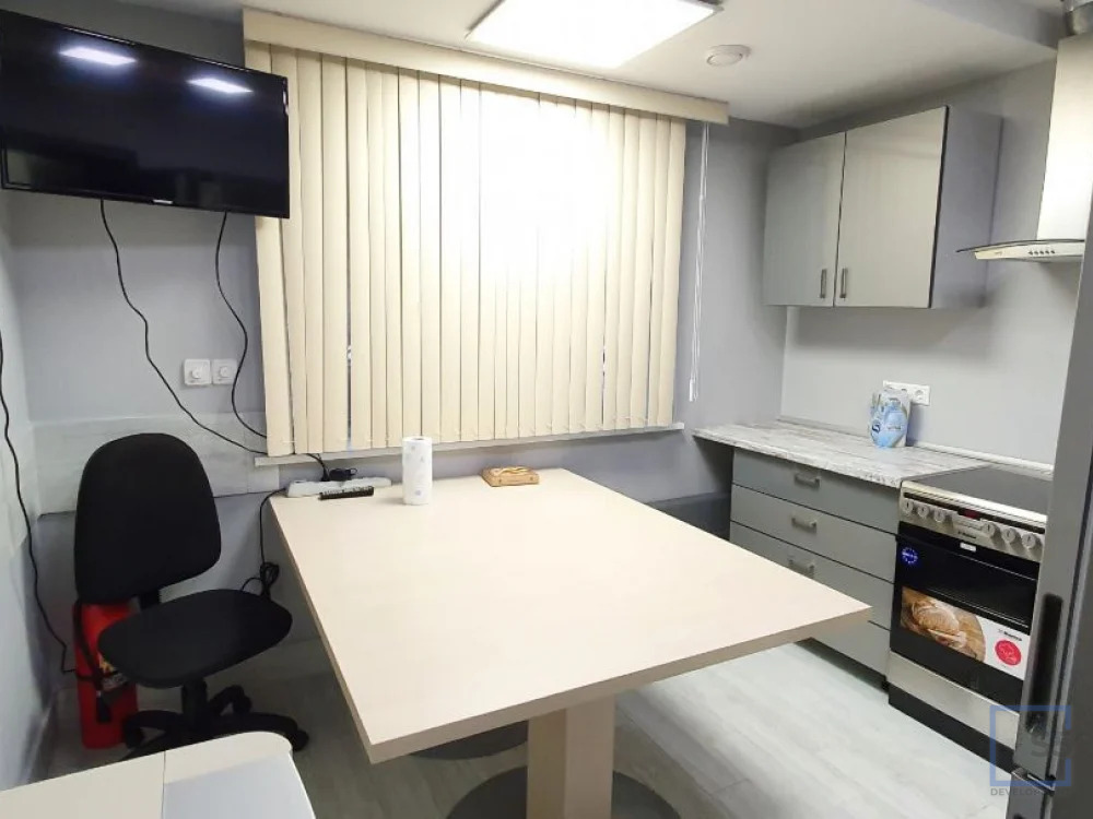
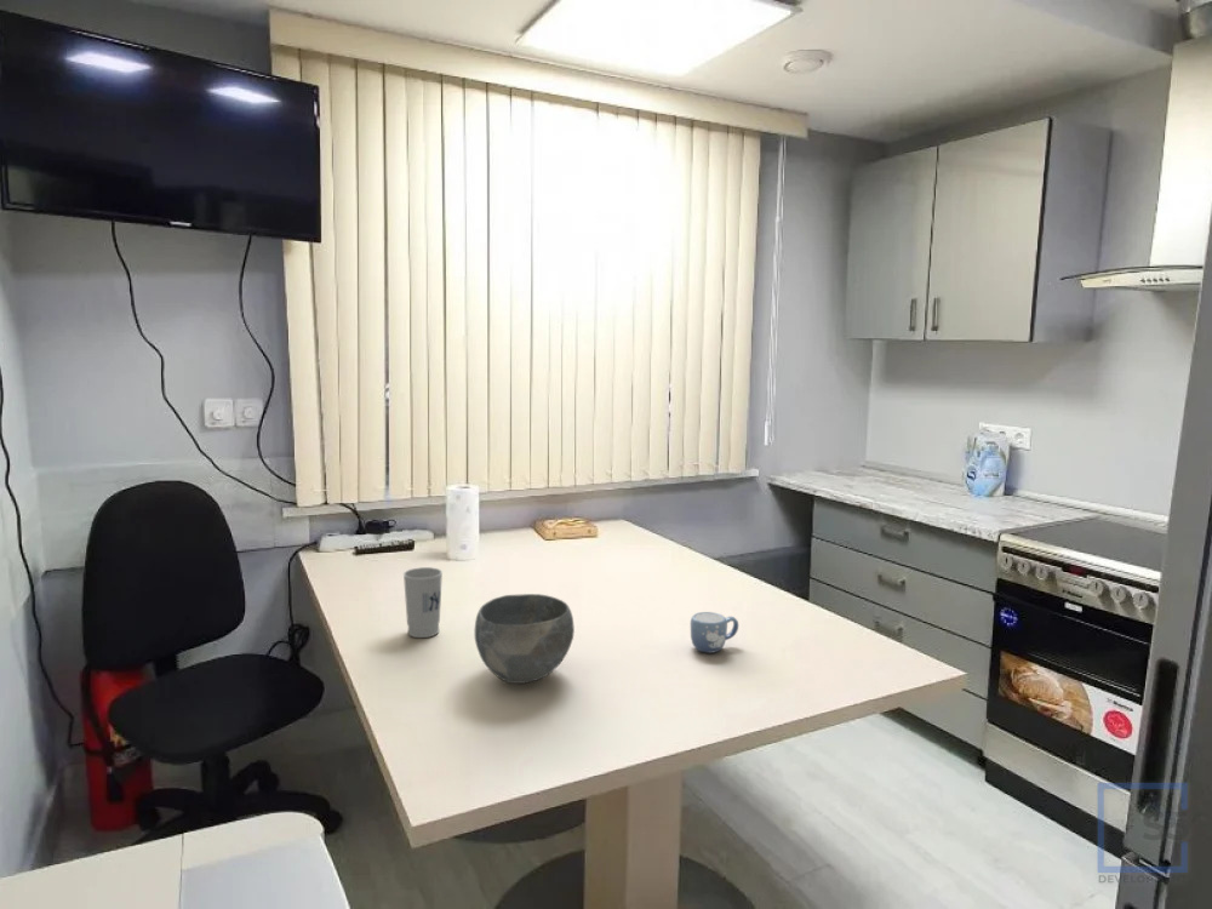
+ bowl [474,593,576,685]
+ mug [690,611,739,654]
+ cup [402,566,444,639]
